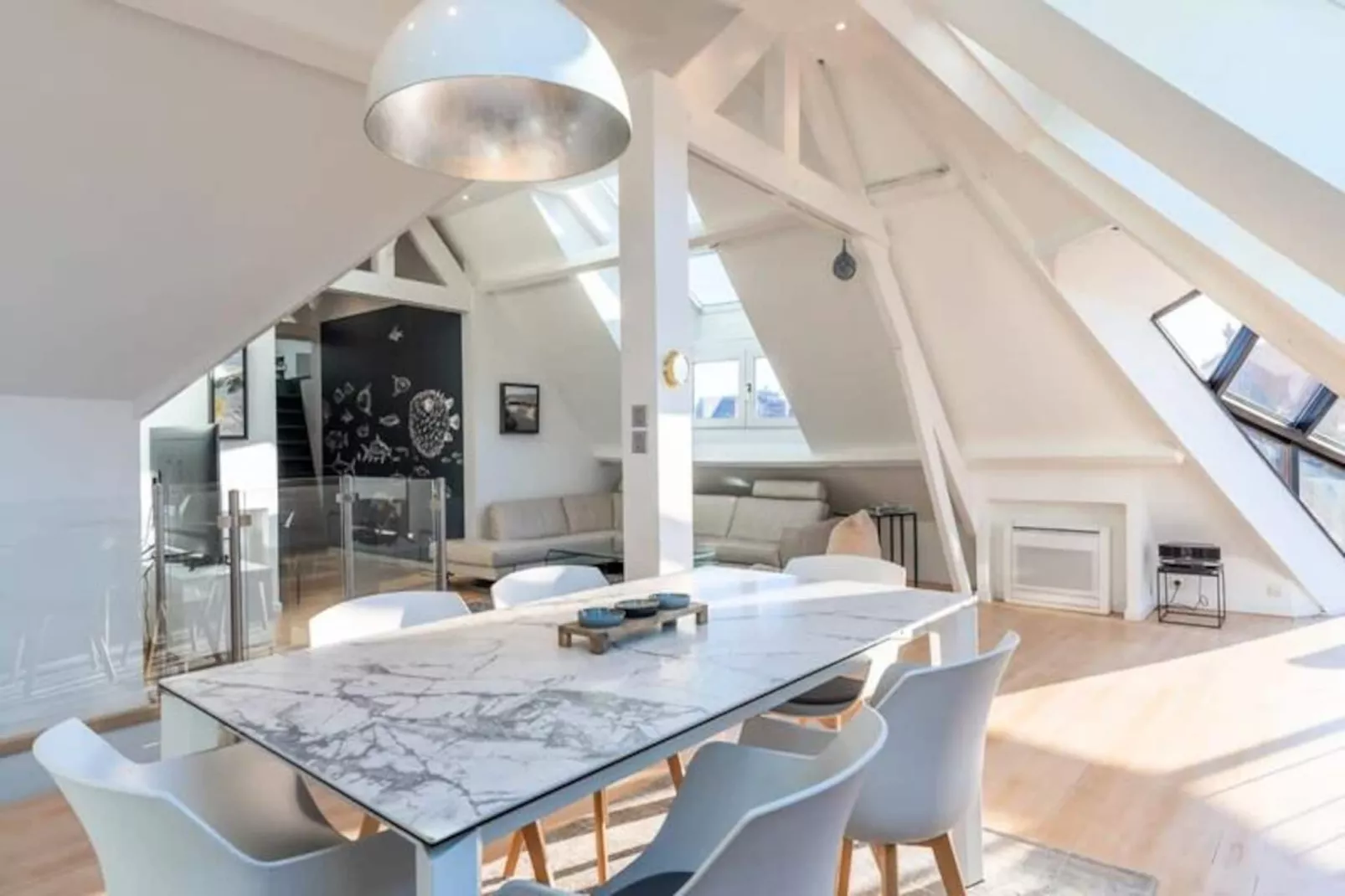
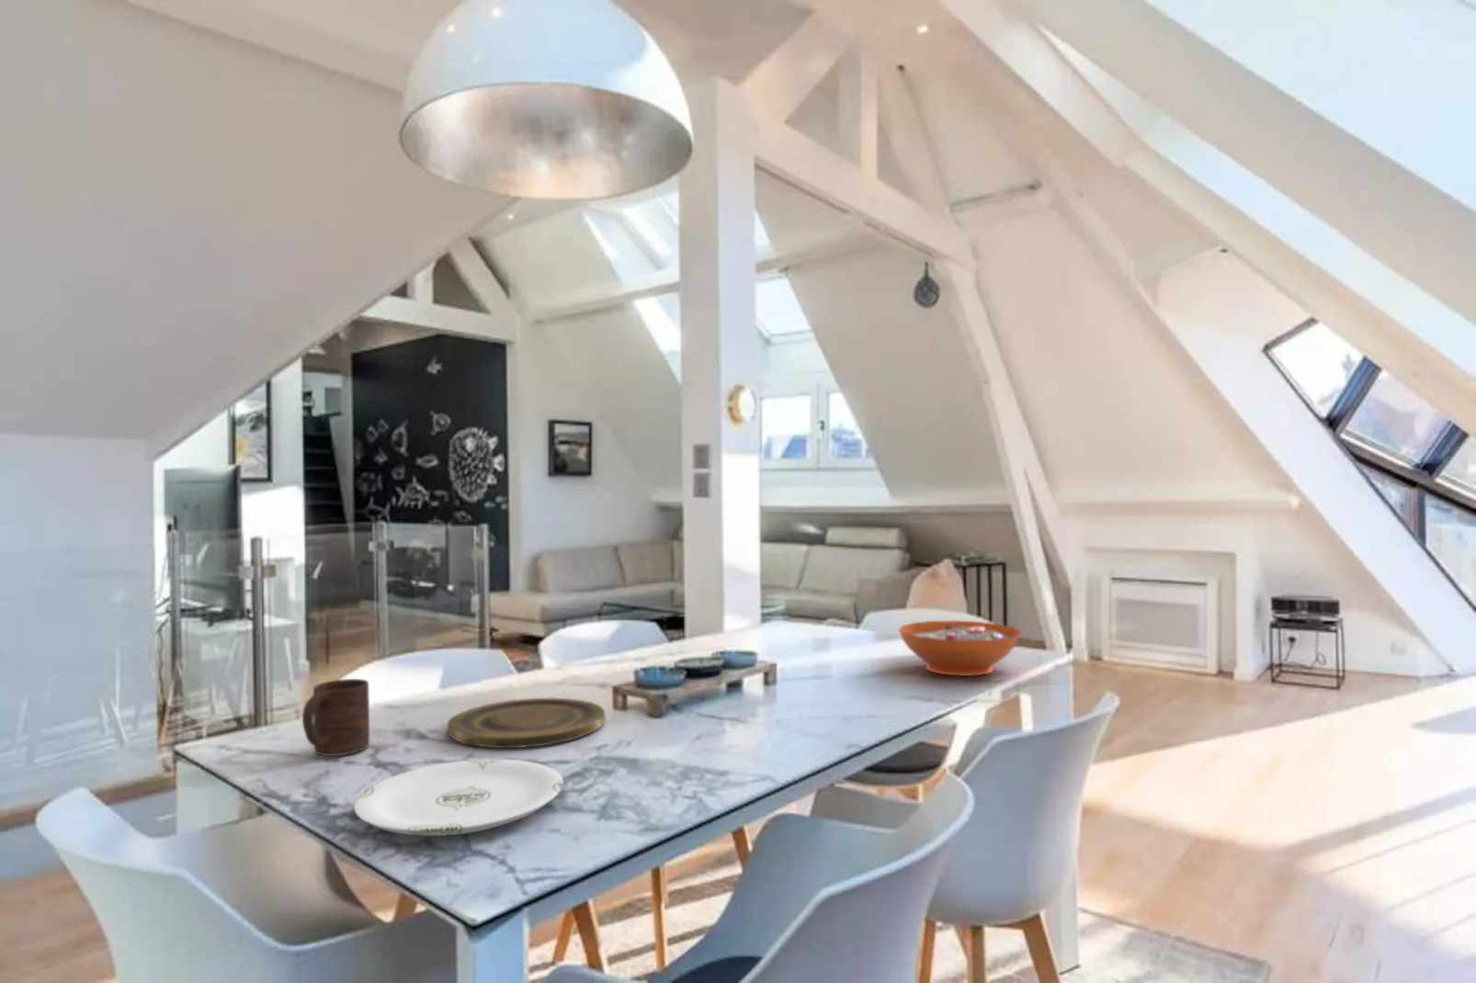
+ plate [353,758,564,837]
+ plate [447,698,606,748]
+ decorative bowl [898,620,1021,677]
+ cup [302,678,371,757]
